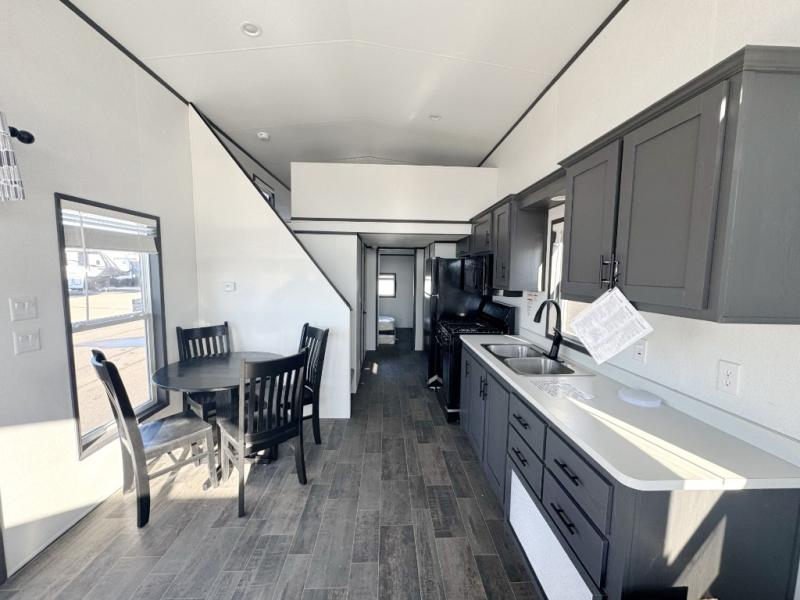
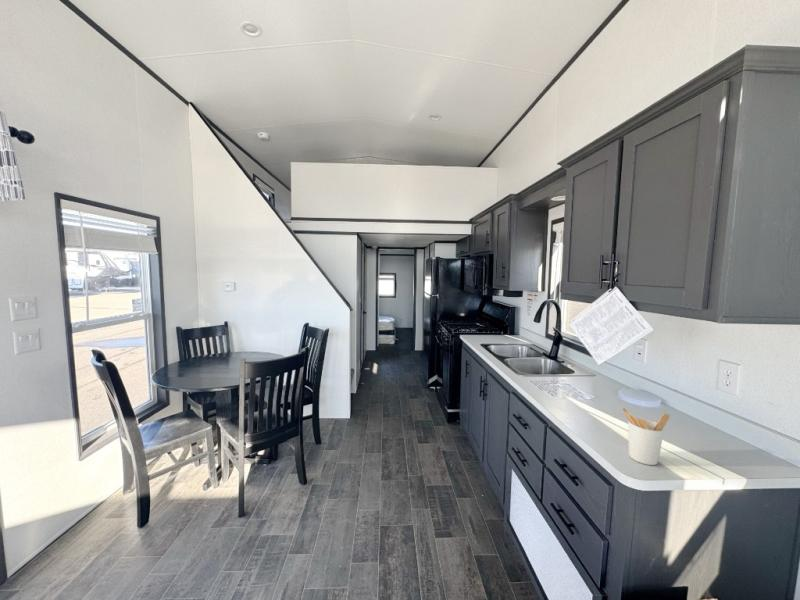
+ utensil holder [621,407,671,466]
